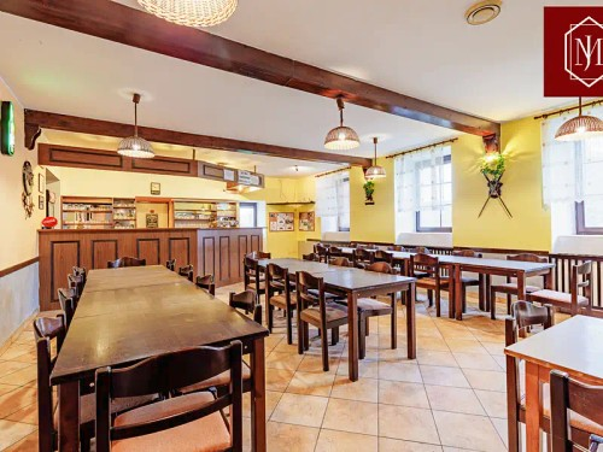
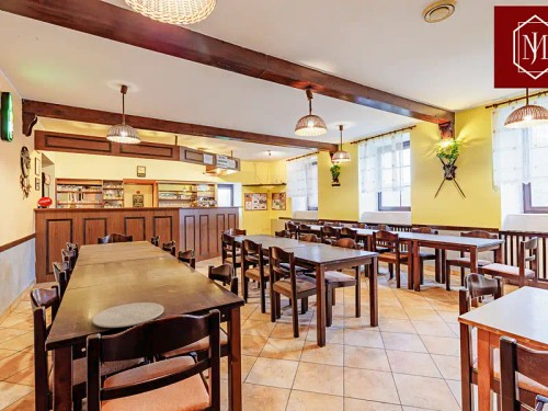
+ plate [91,301,165,329]
